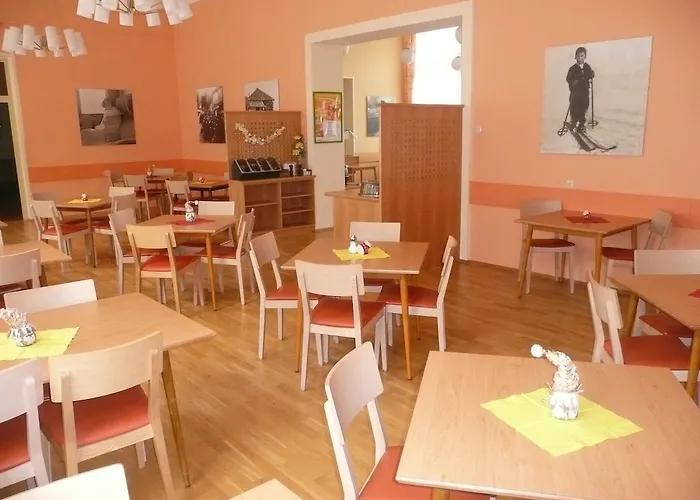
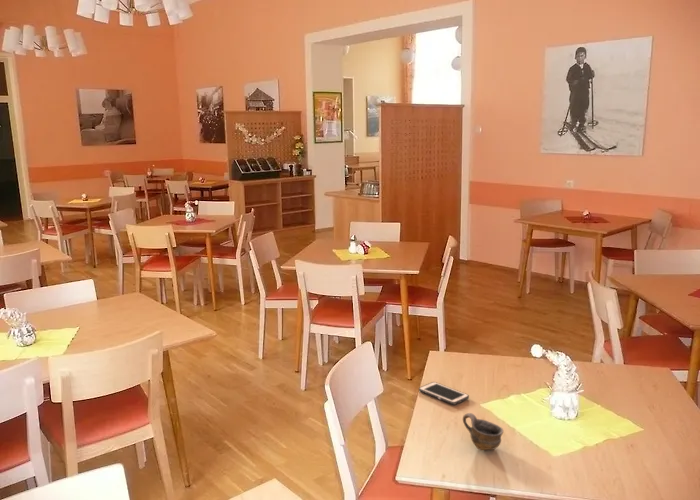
+ cell phone [418,381,470,406]
+ cup [462,412,504,451]
